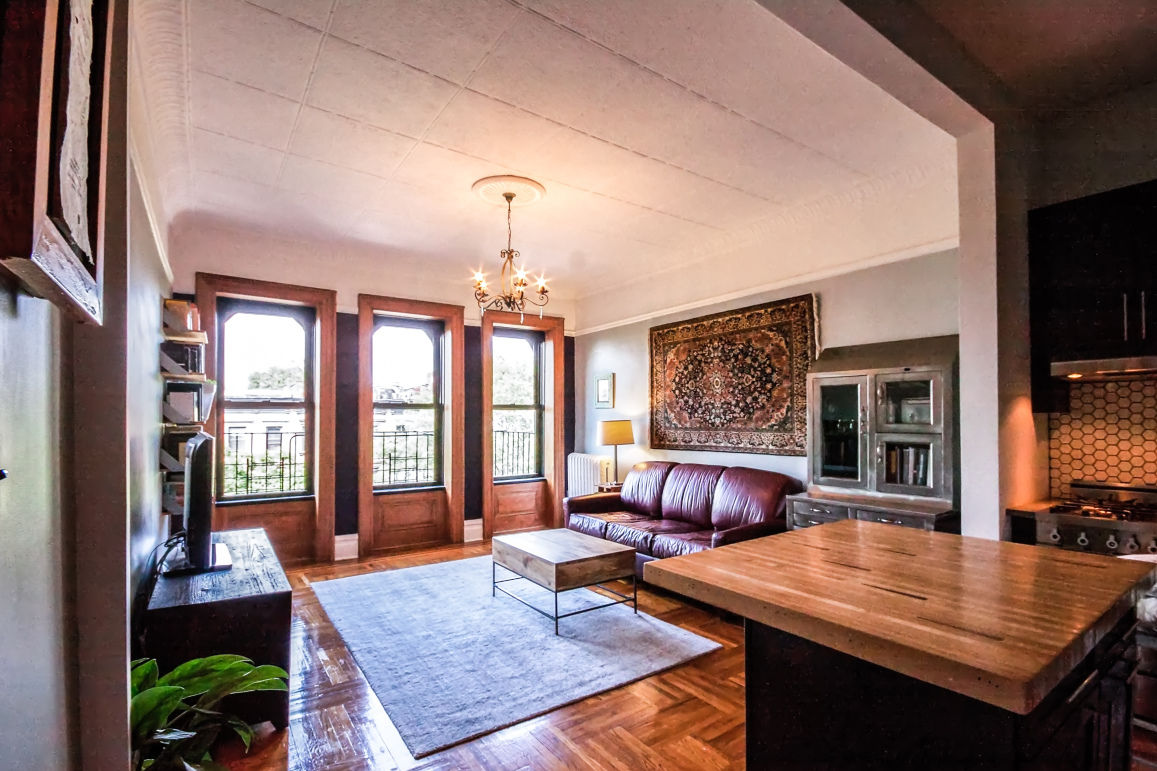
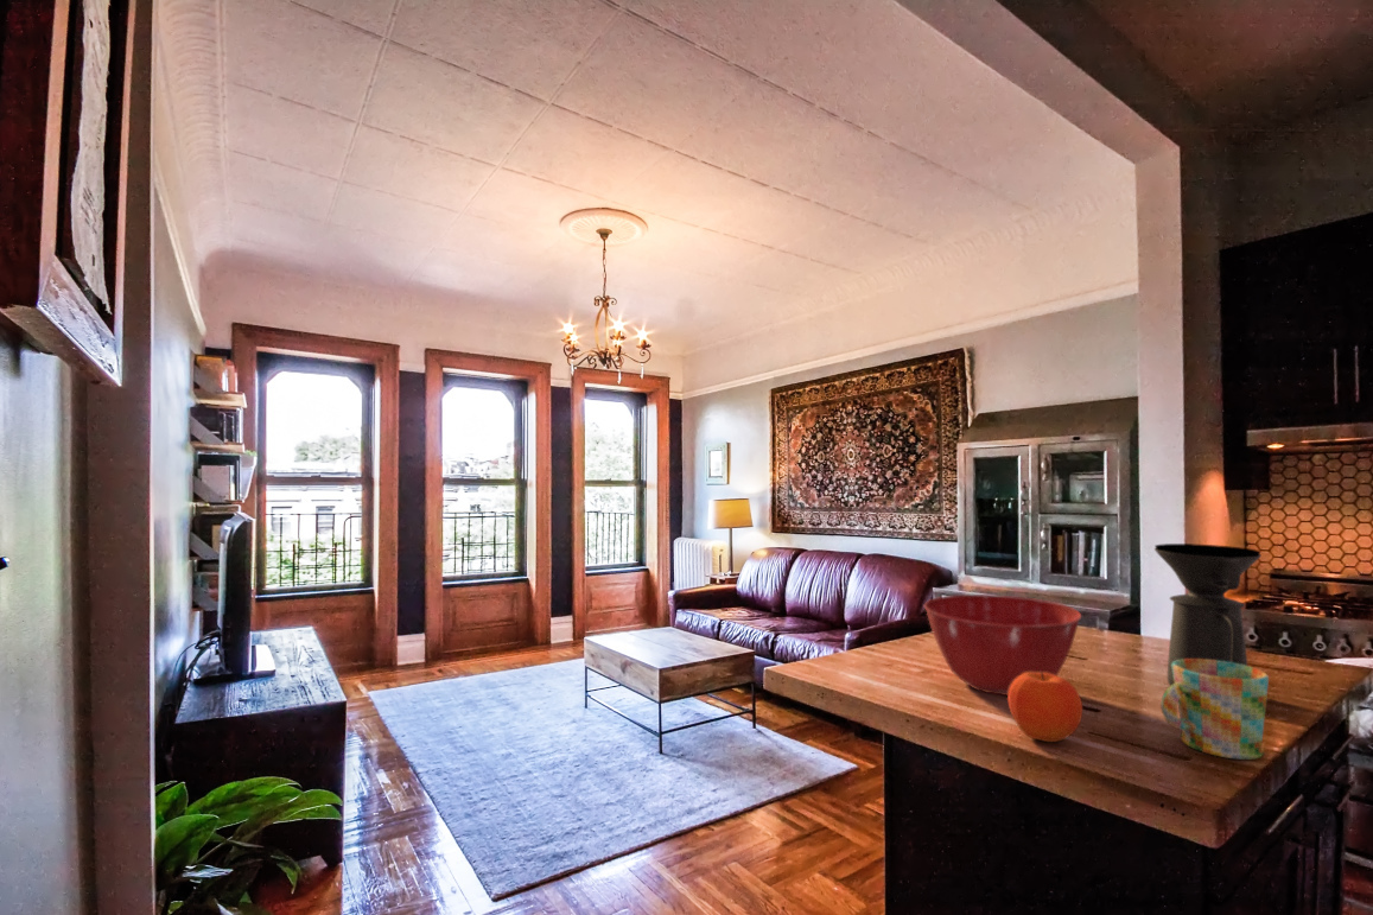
+ mixing bowl [923,593,1082,697]
+ coffee maker [1153,542,1263,686]
+ fruit [1006,672,1083,743]
+ mug [1159,659,1270,761]
